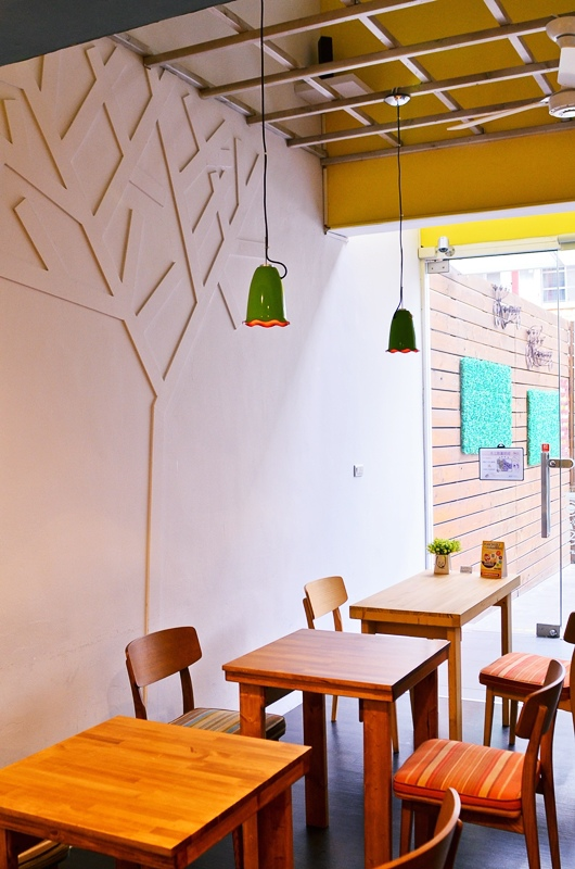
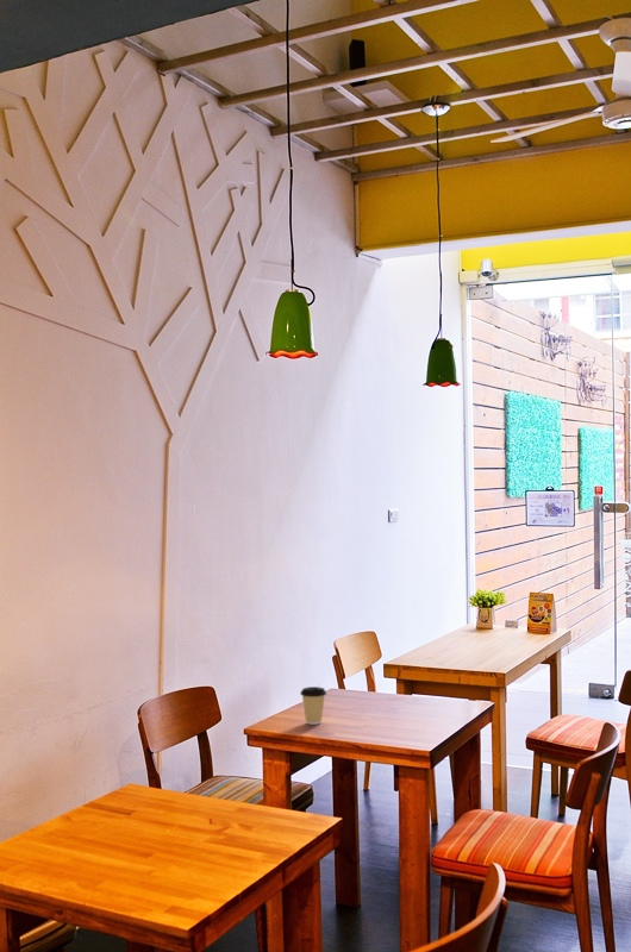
+ coffee cup [299,685,327,726]
